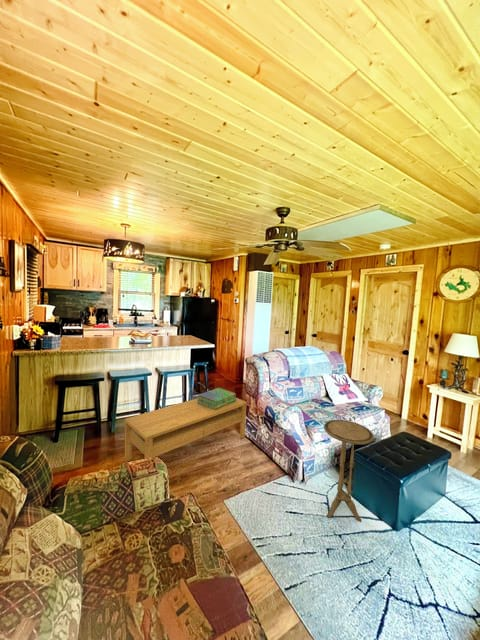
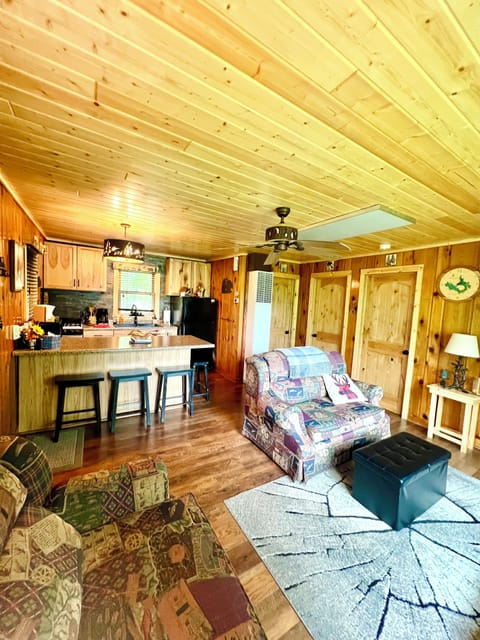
- side table [323,419,375,523]
- stack of books [197,387,237,410]
- coffee table [124,397,248,463]
